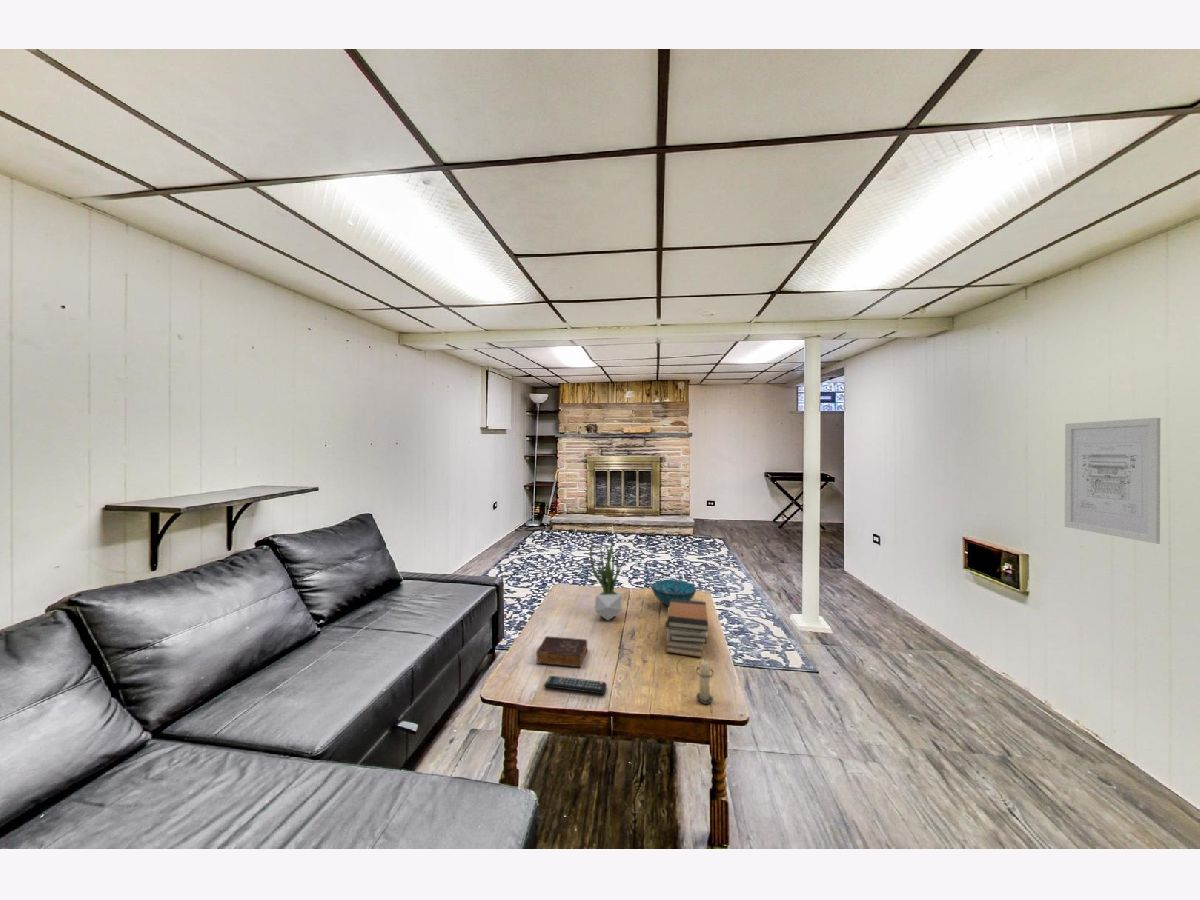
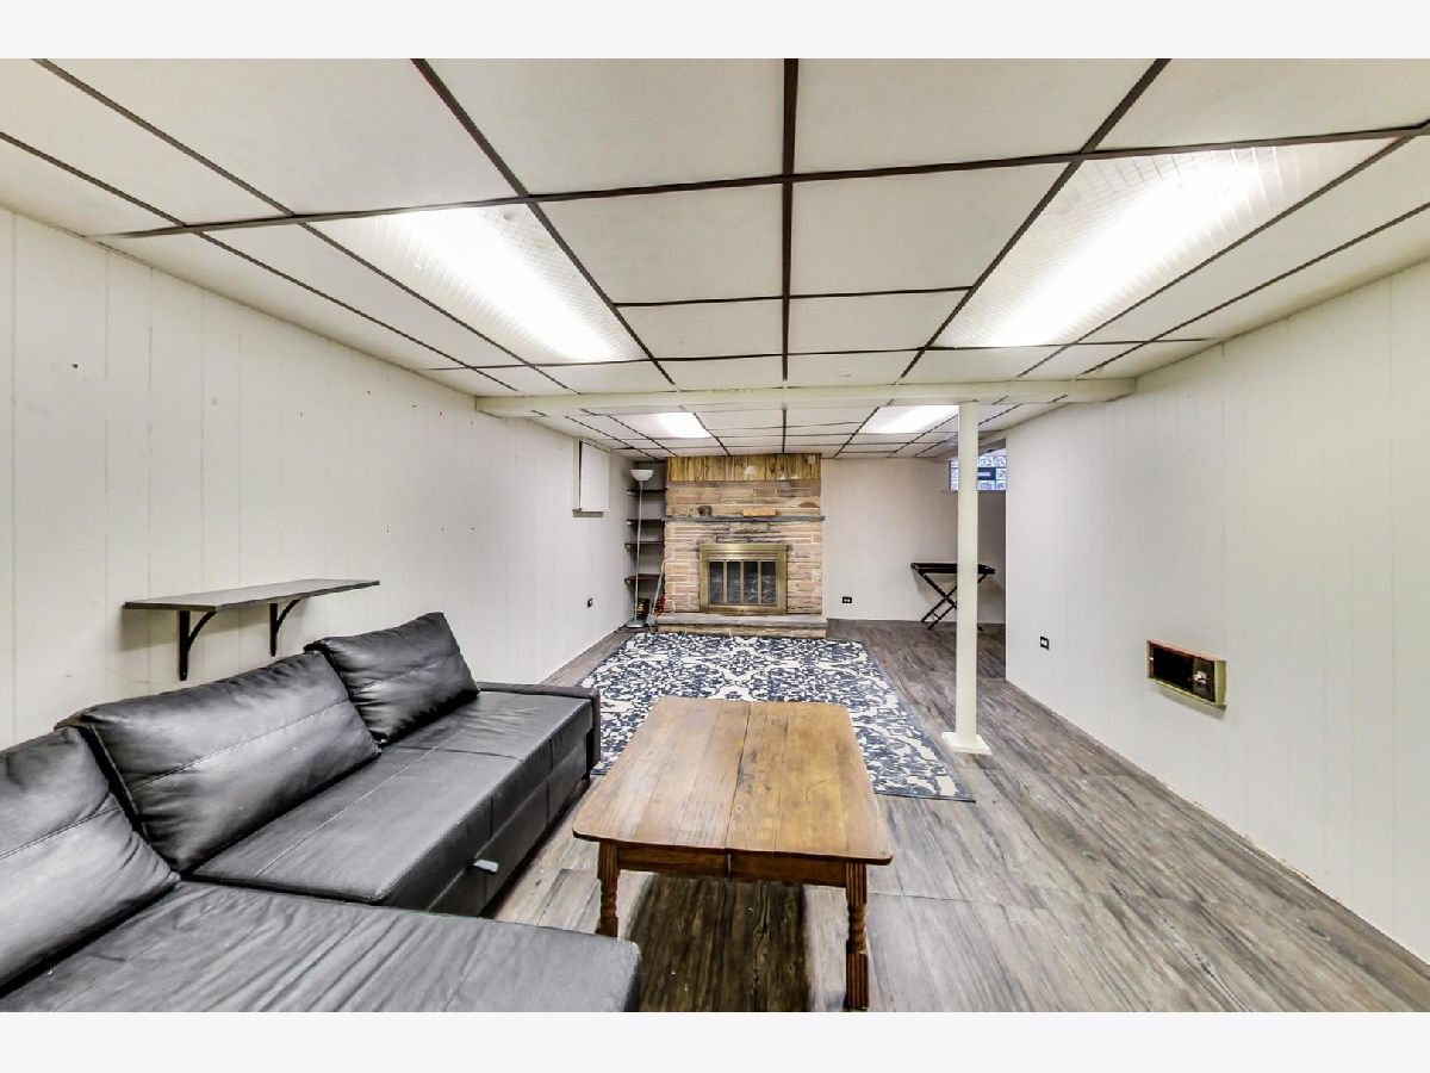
- decorative bowl [650,579,697,607]
- potted plant [589,537,623,621]
- candle [695,657,715,705]
- remote control [543,675,608,695]
- book [535,635,588,668]
- book stack [664,599,709,658]
- wall art [1064,417,1161,545]
